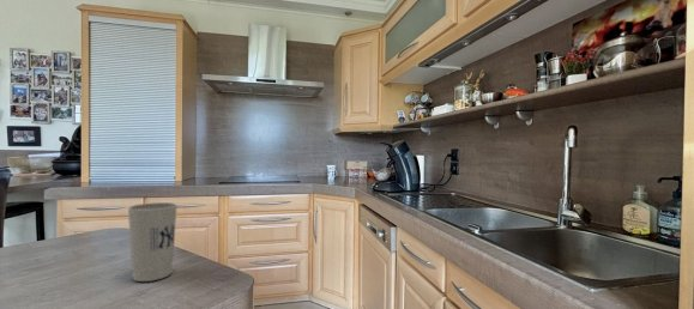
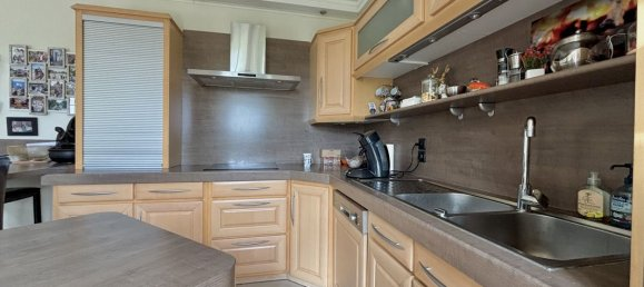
- cup [127,201,179,283]
